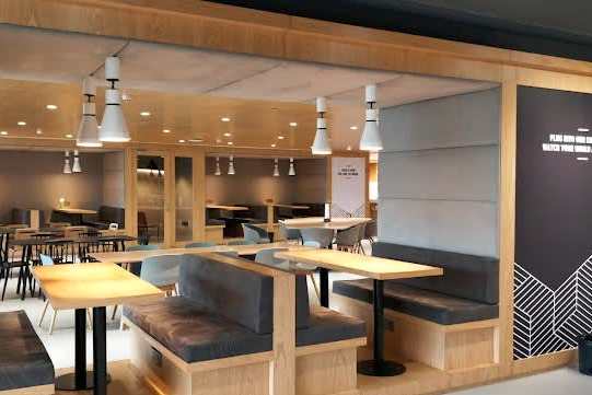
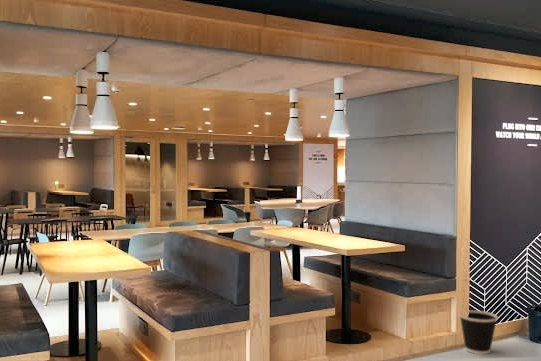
+ wastebasket [458,309,499,355]
